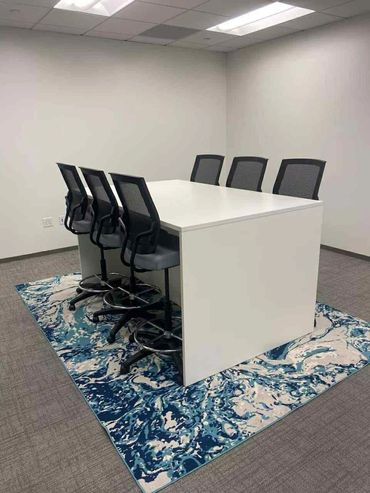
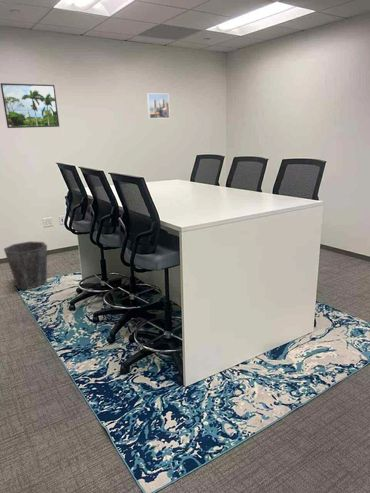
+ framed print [146,92,171,120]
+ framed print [0,82,60,129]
+ waste bin [3,240,48,290]
